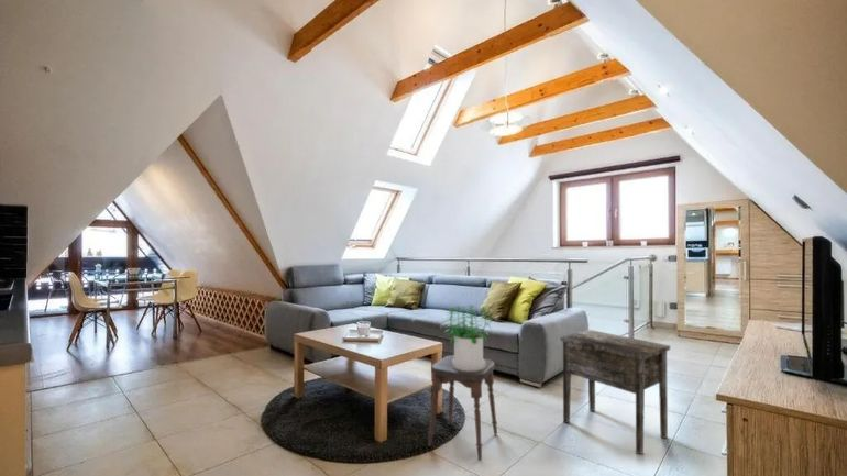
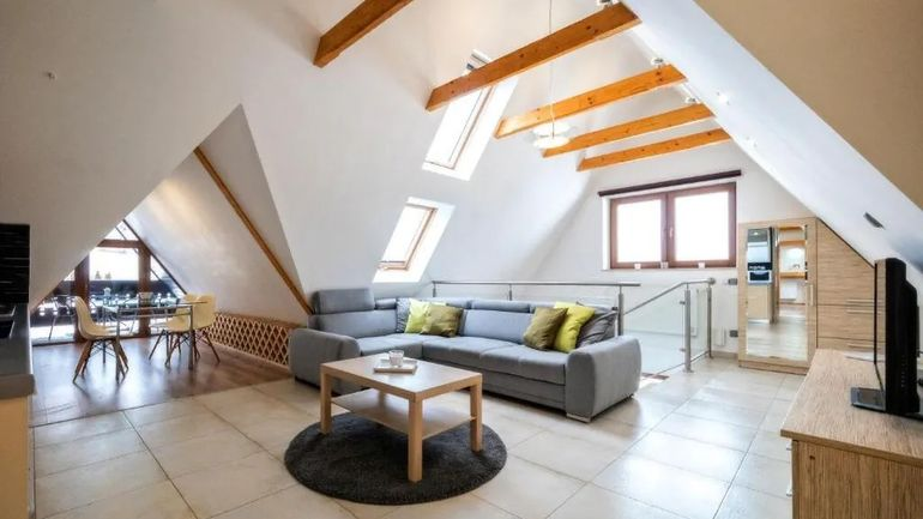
- side table [559,329,671,455]
- stool [427,354,498,461]
- potted plant [443,303,494,372]
